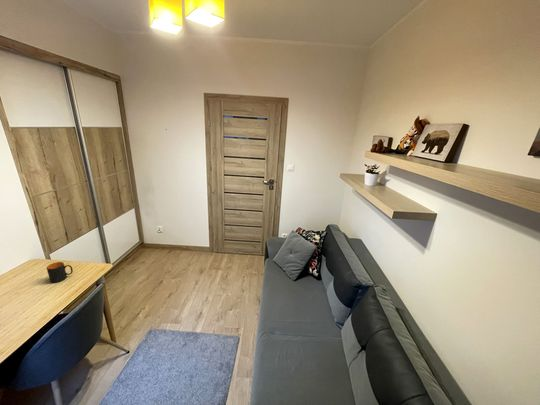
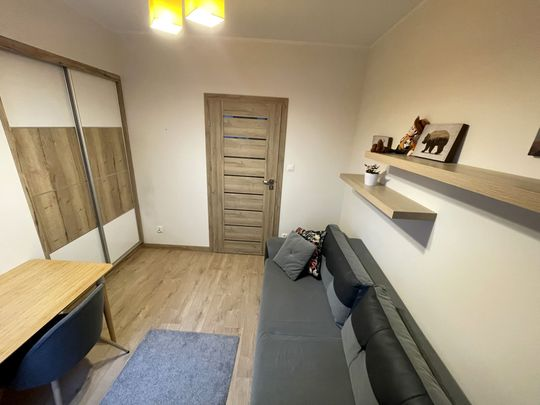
- mug [46,261,74,284]
